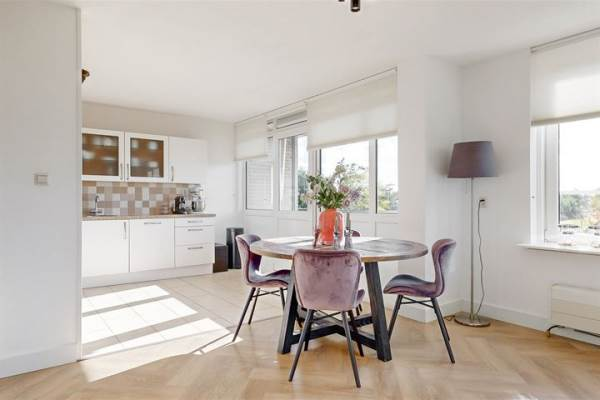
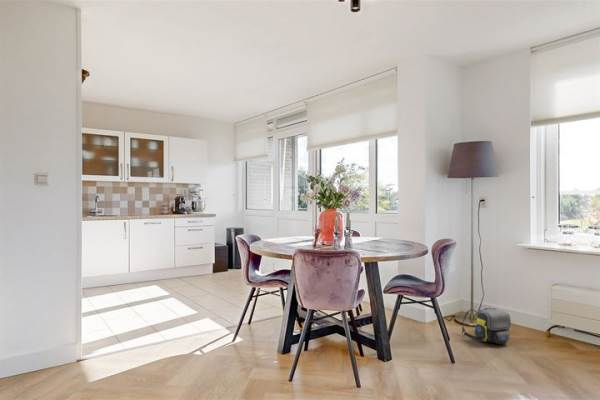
+ shoulder bag [460,307,512,345]
